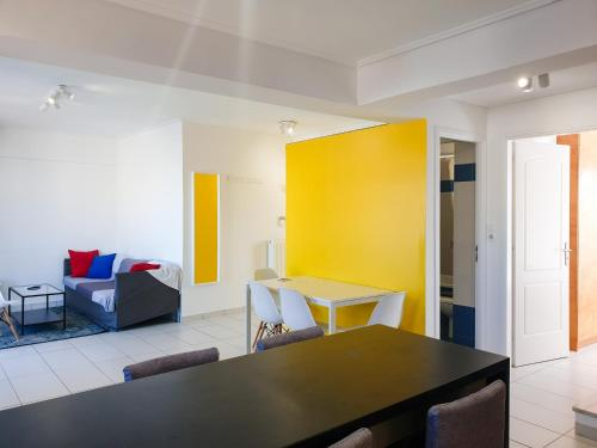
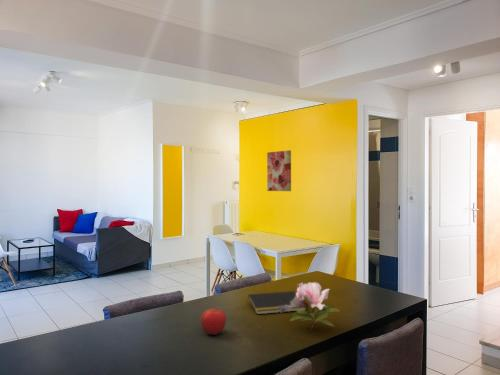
+ flower [278,281,341,331]
+ wall art [266,149,292,192]
+ fruit [200,307,227,336]
+ notepad [246,290,307,315]
